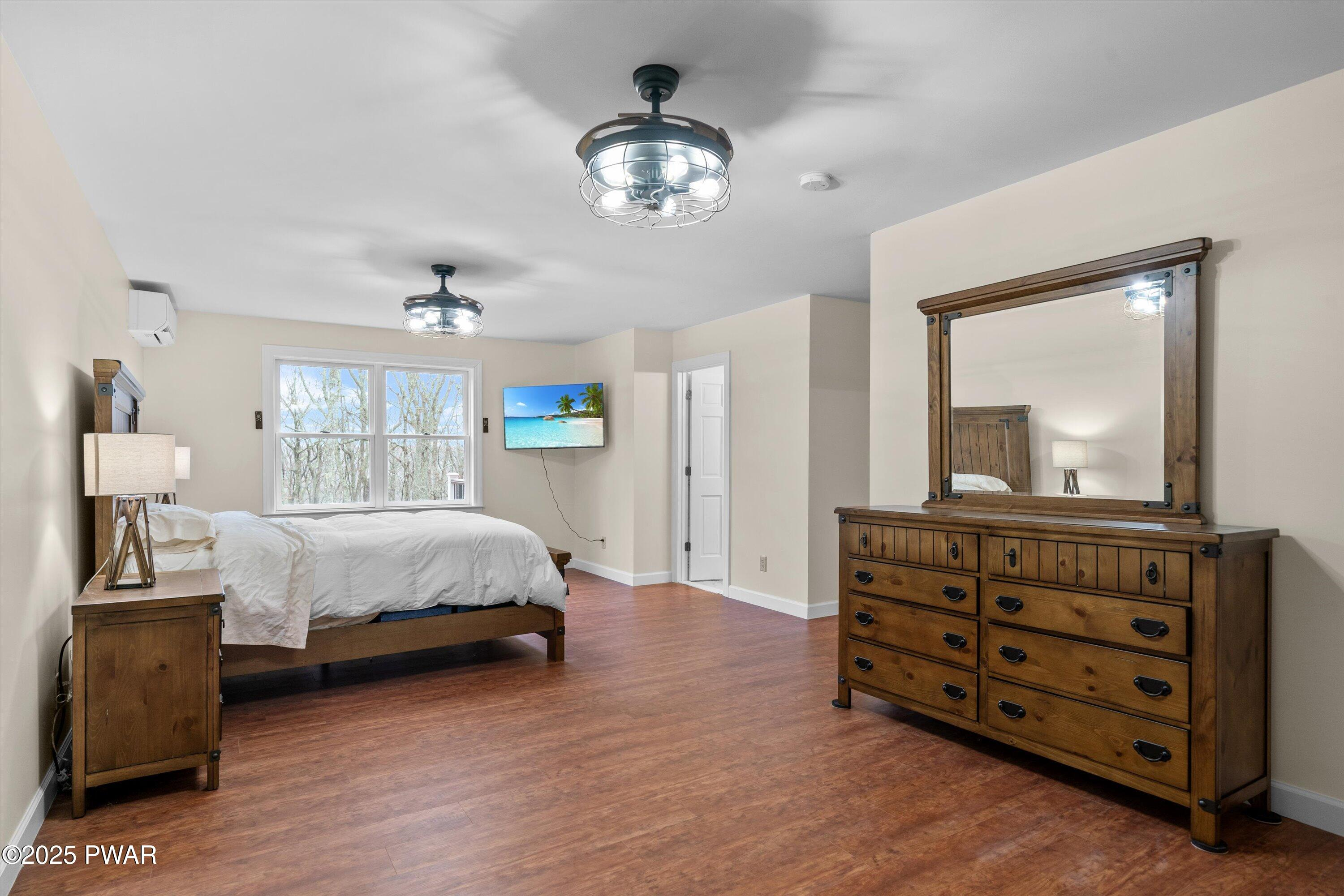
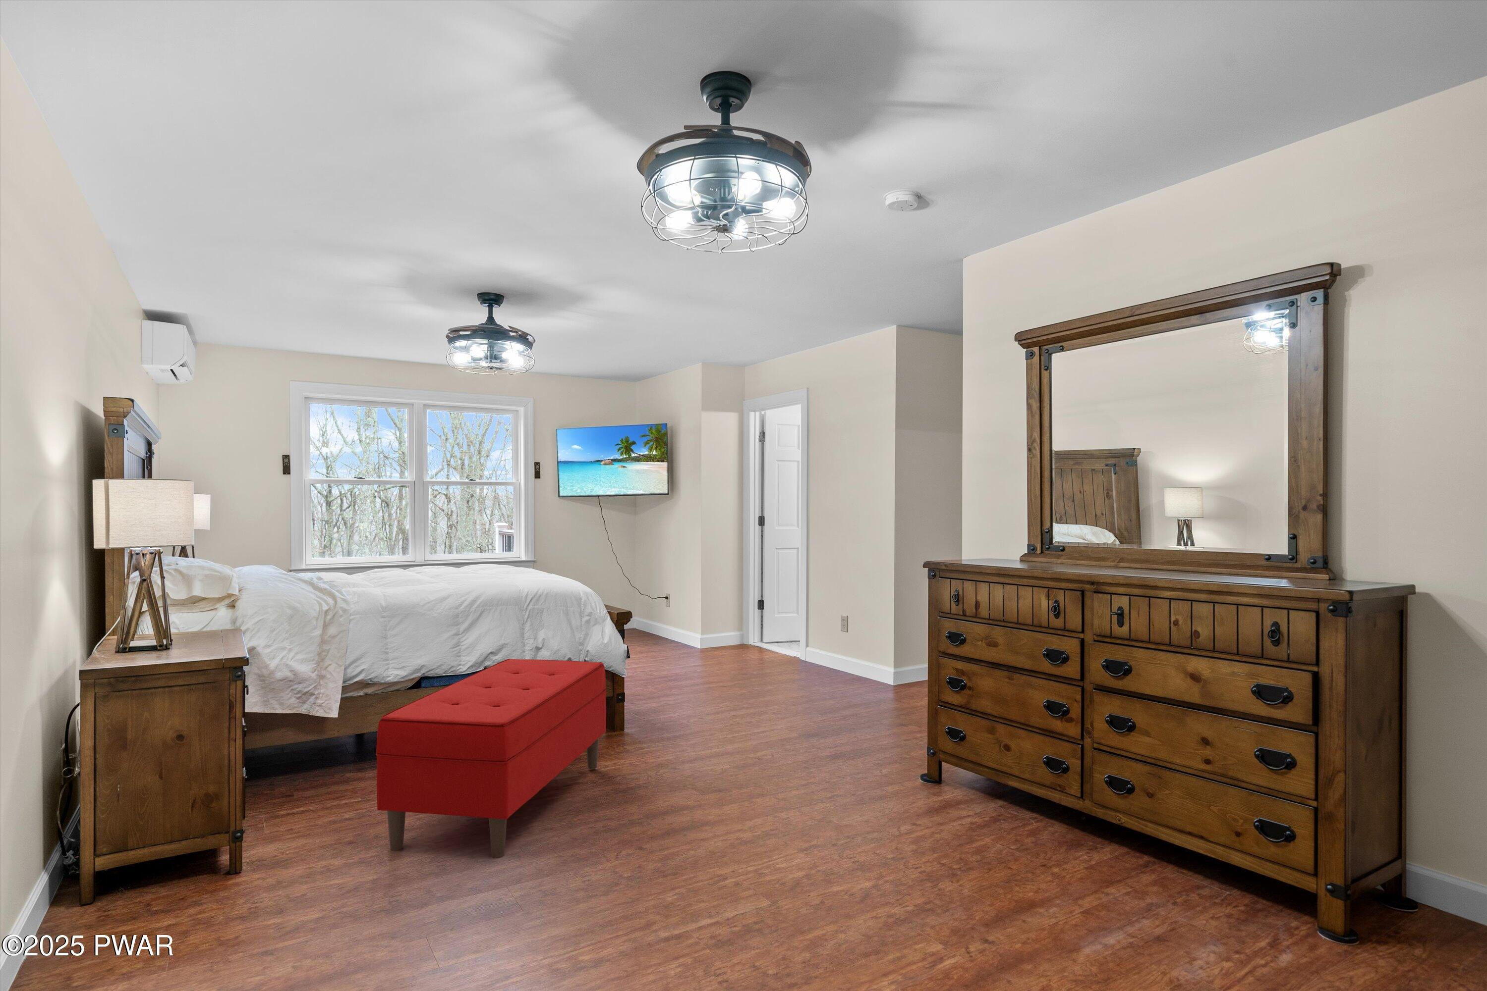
+ bench [375,658,606,858]
